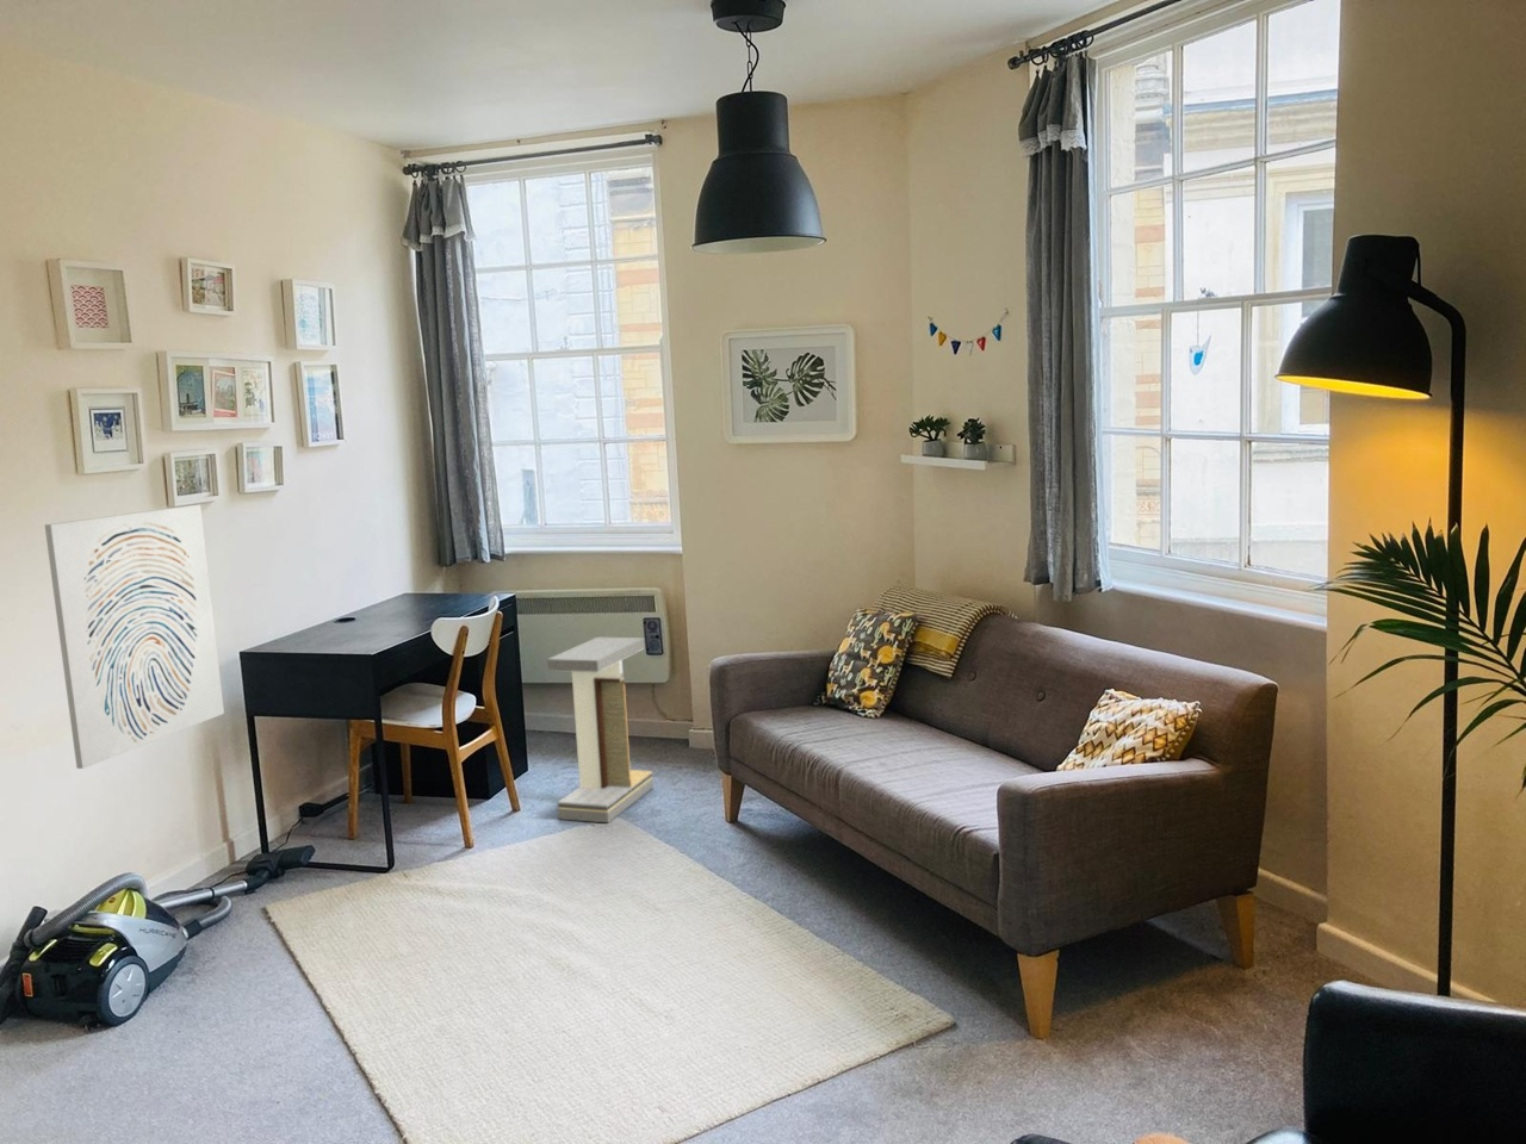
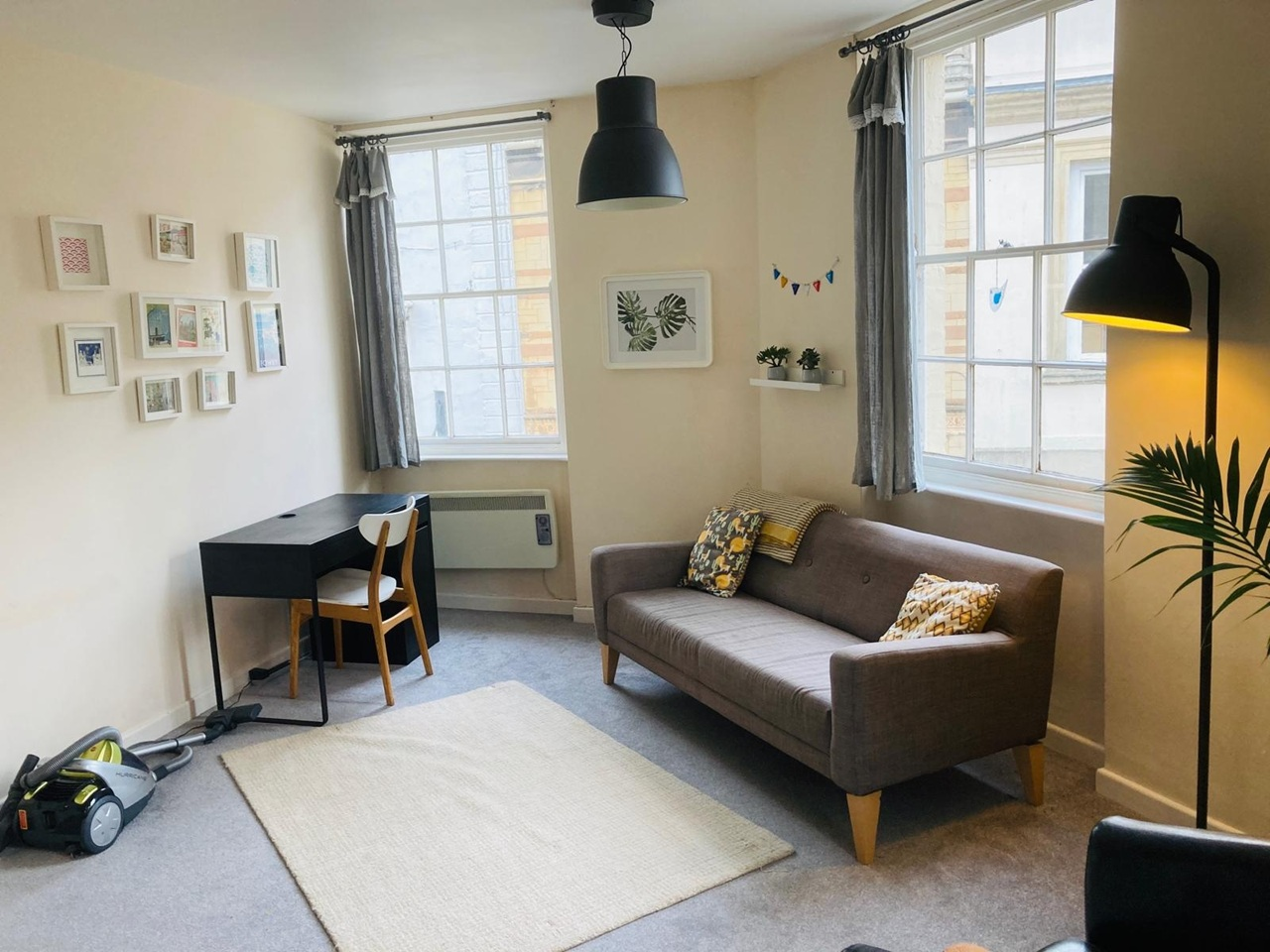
- wall art [44,504,226,770]
- side table [546,637,655,823]
